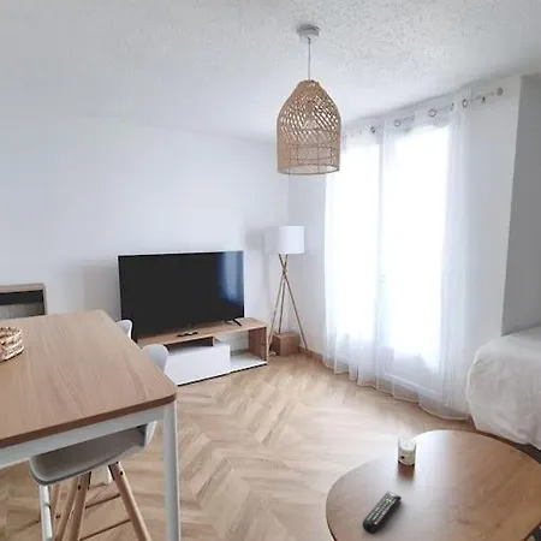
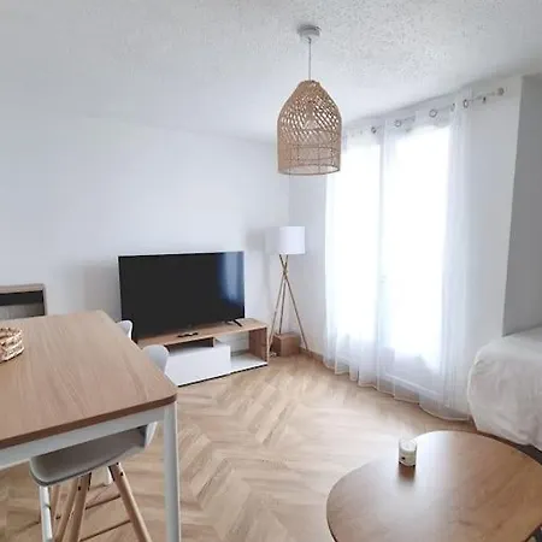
- remote control [362,491,403,535]
